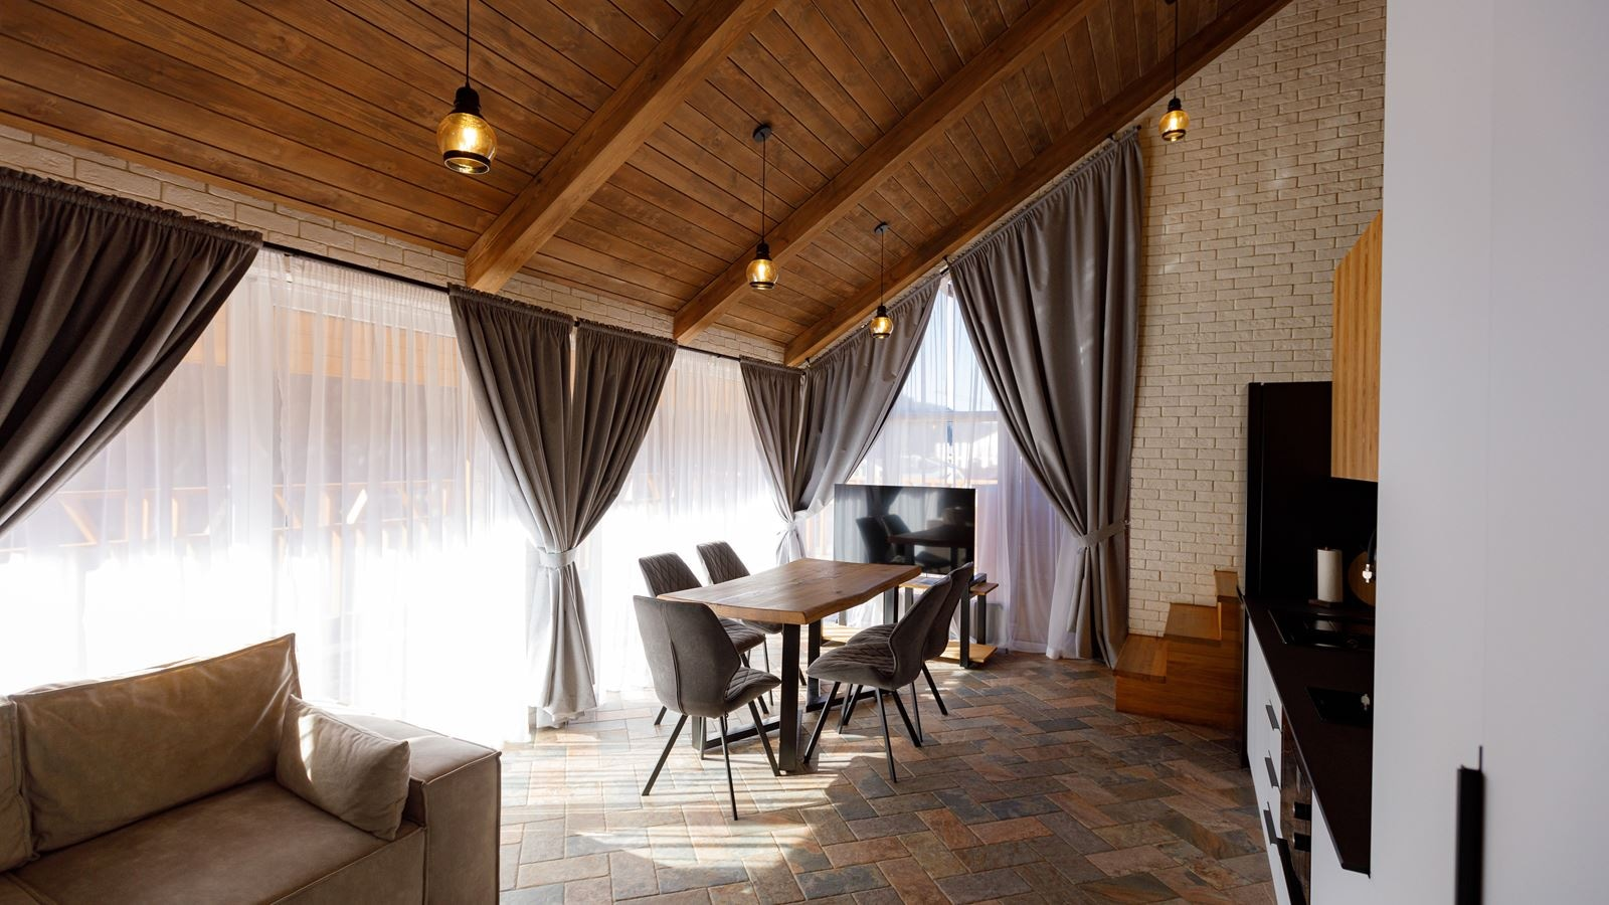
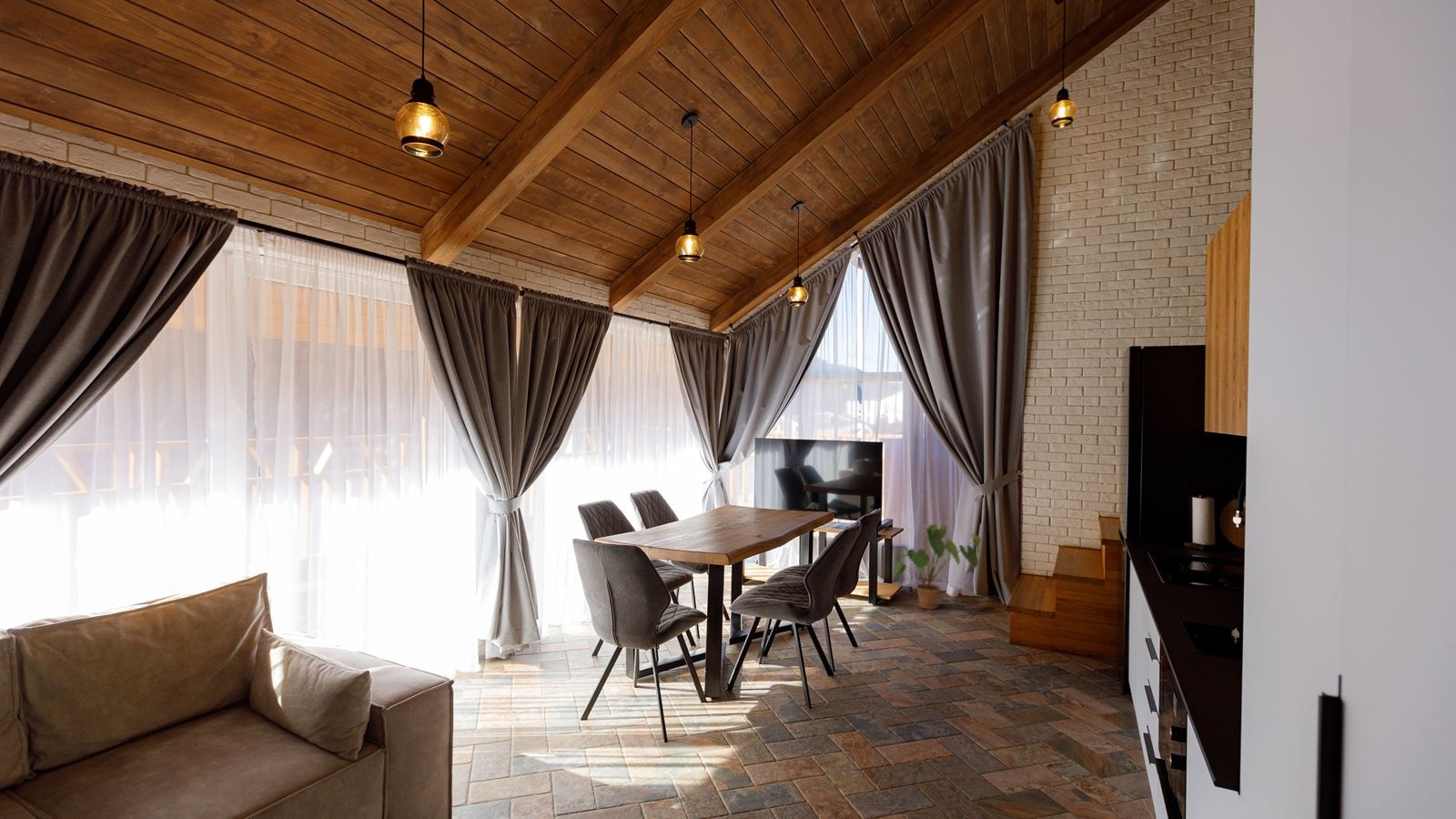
+ house plant [893,523,982,611]
